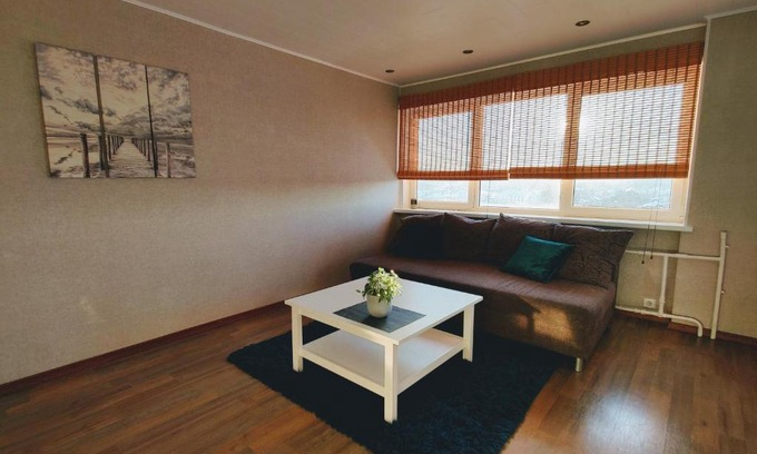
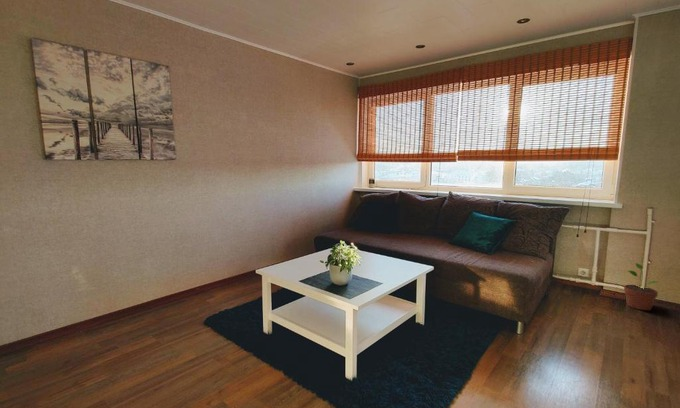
+ potted plant [623,262,659,311]
